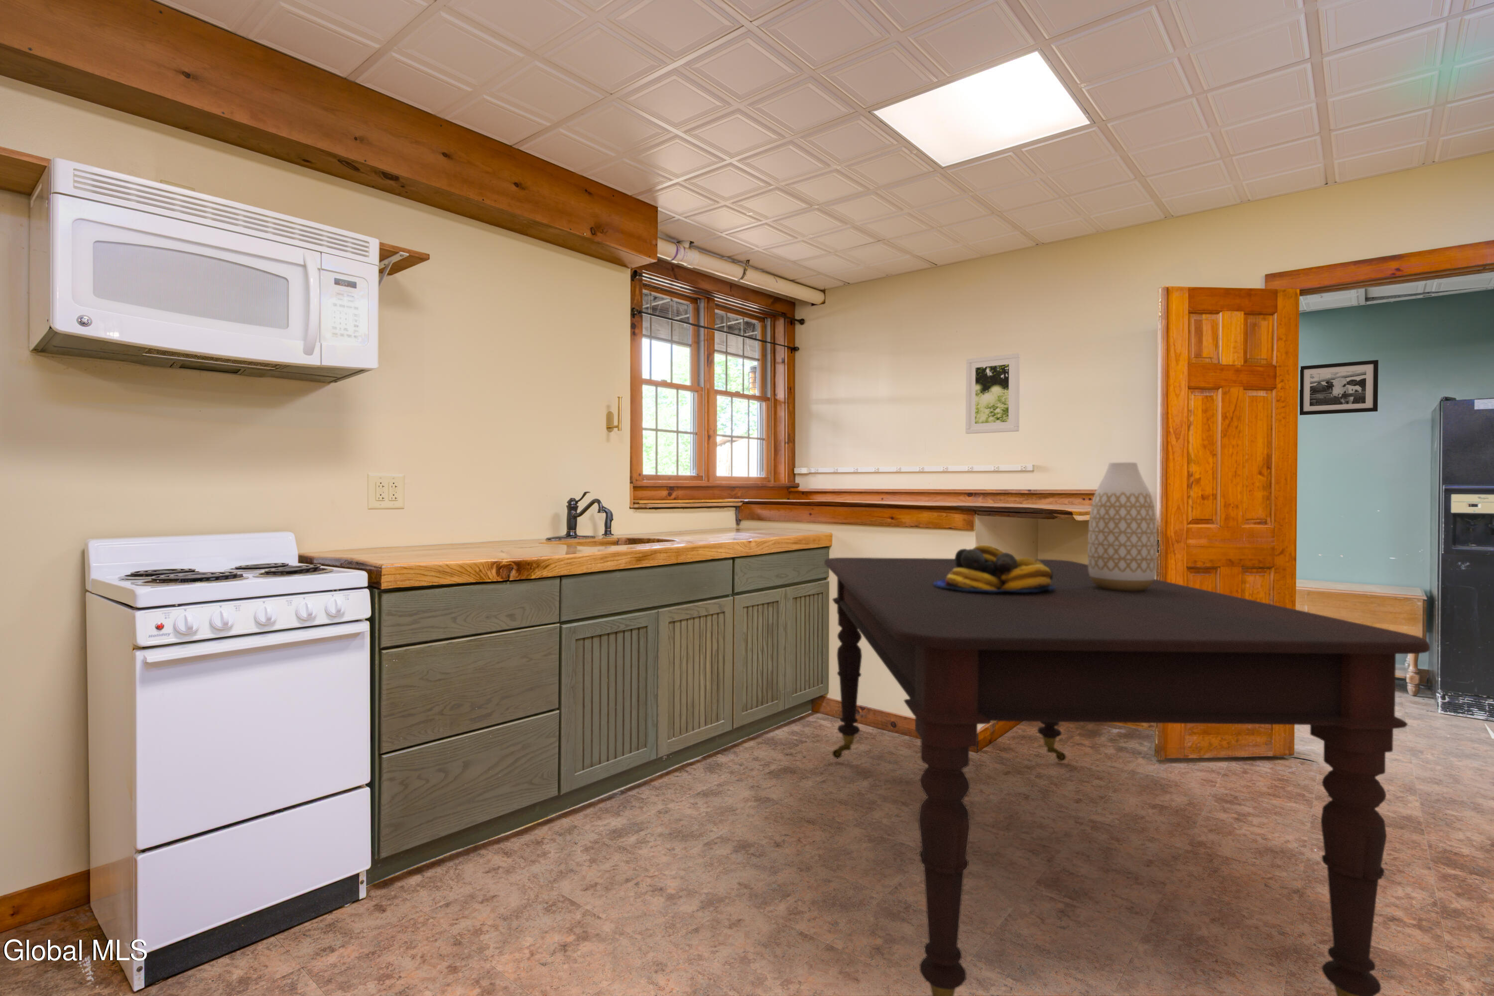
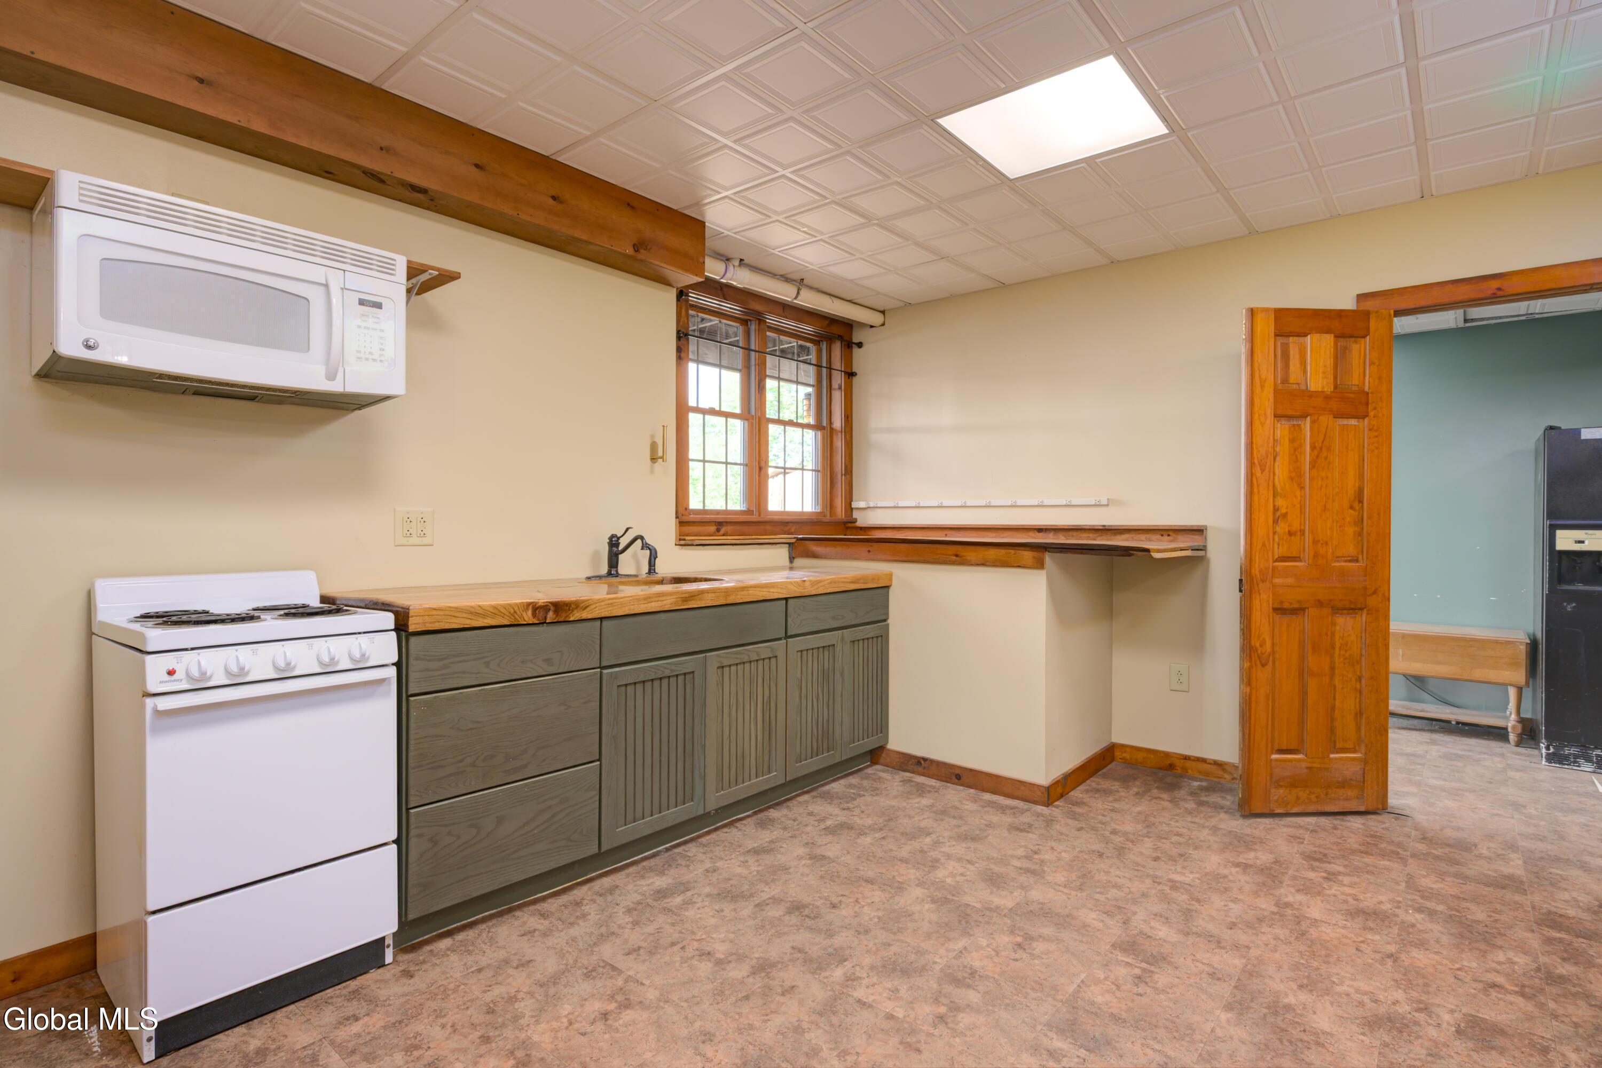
- fruit bowl [934,545,1056,594]
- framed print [965,352,1020,435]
- dining table [824,557,1431,996]
- vase [1087,462,1158,591]
- picture frame [1299,359,1380,416]
